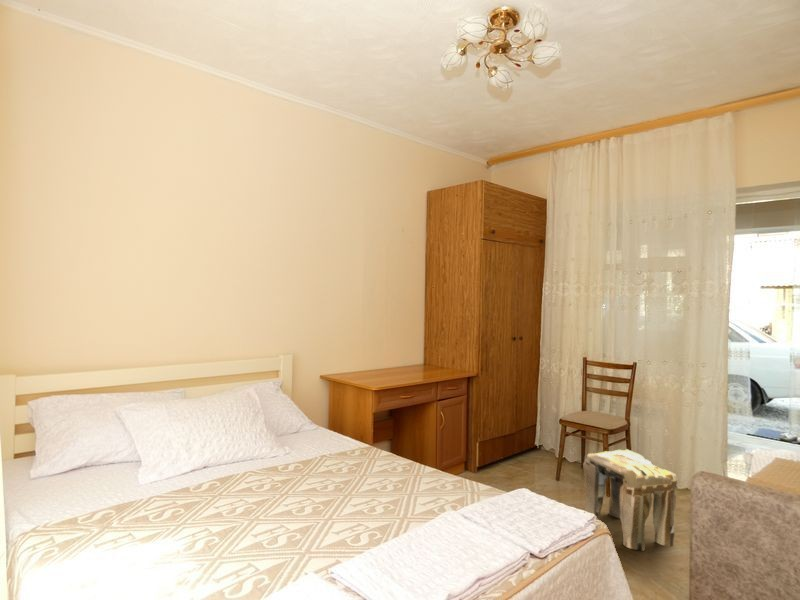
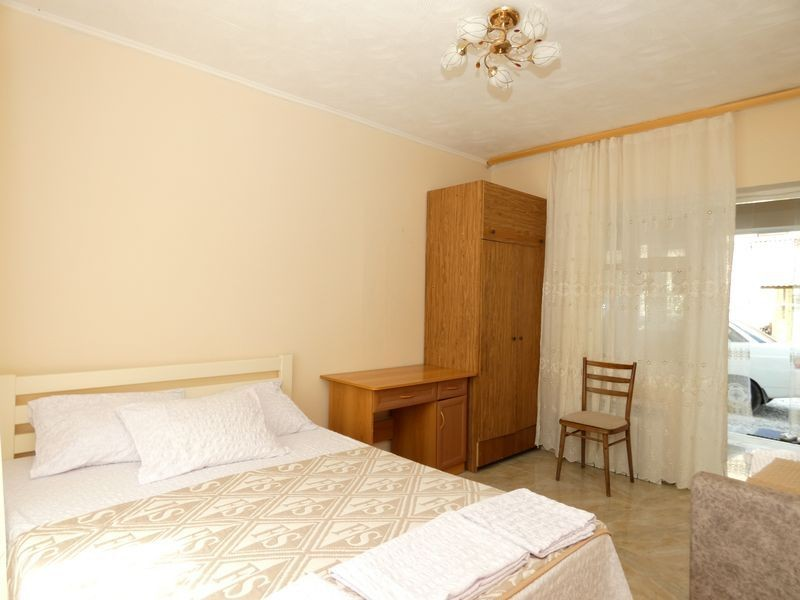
- stool [582,448,679,552]
